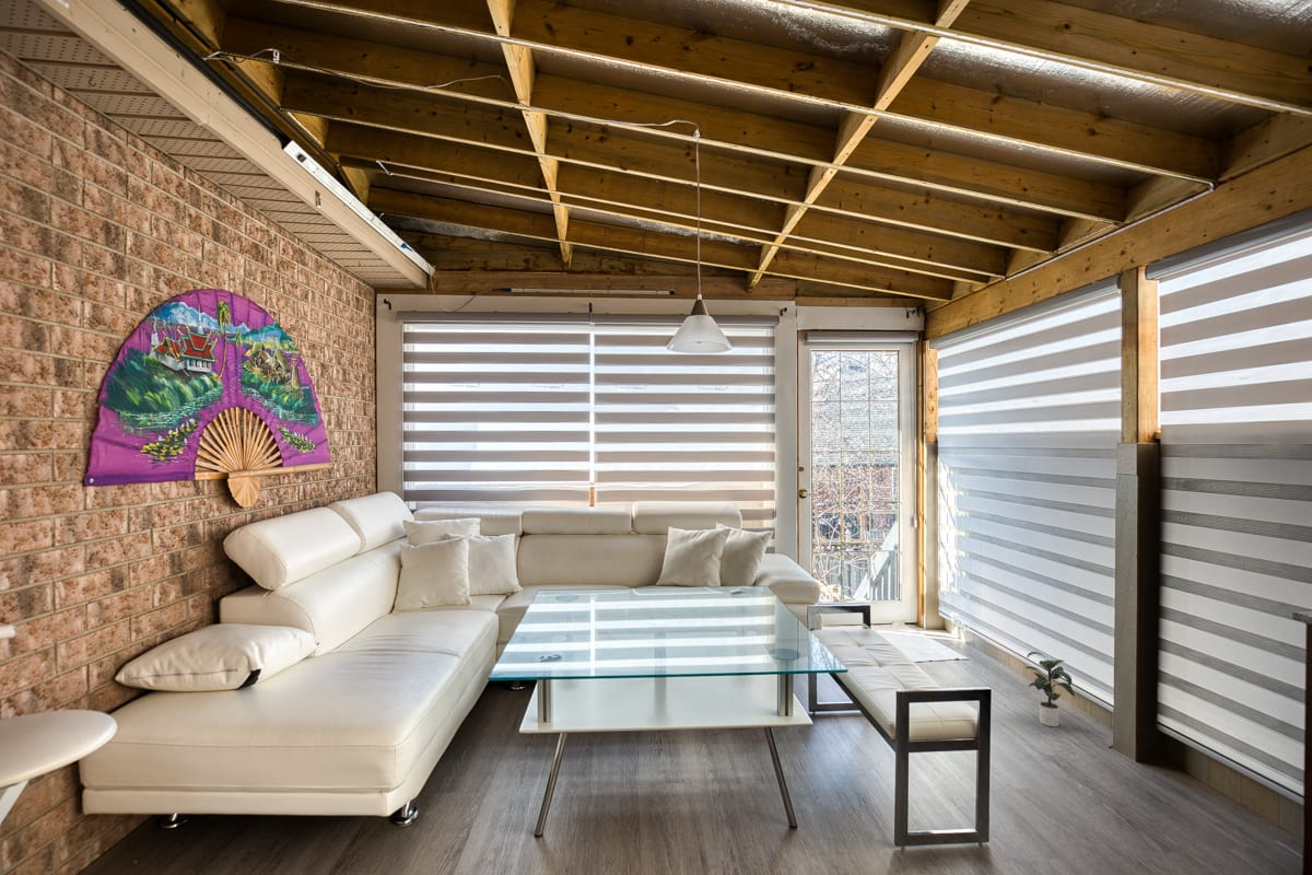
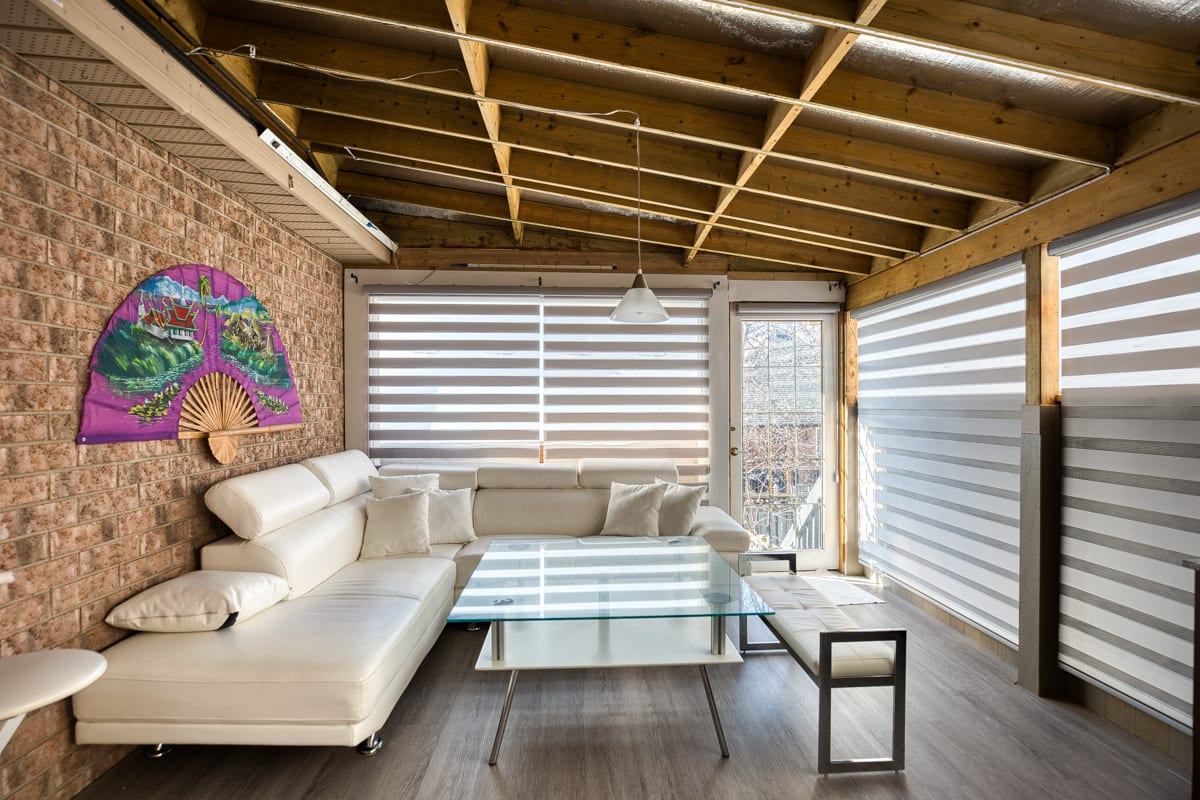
- potted plant [1024,651,1076,727]
